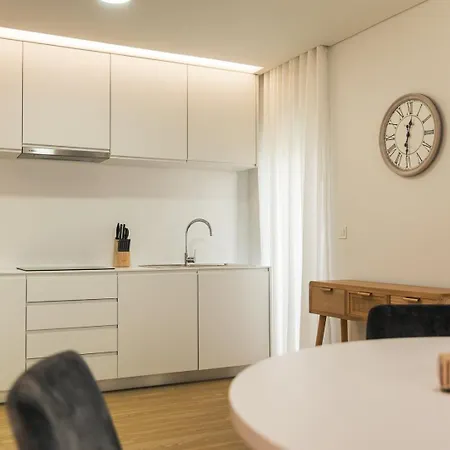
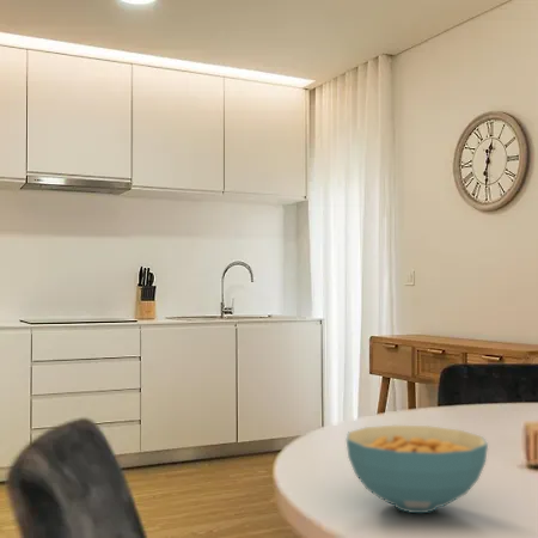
+ cereal bowl [346,424,489,514]
